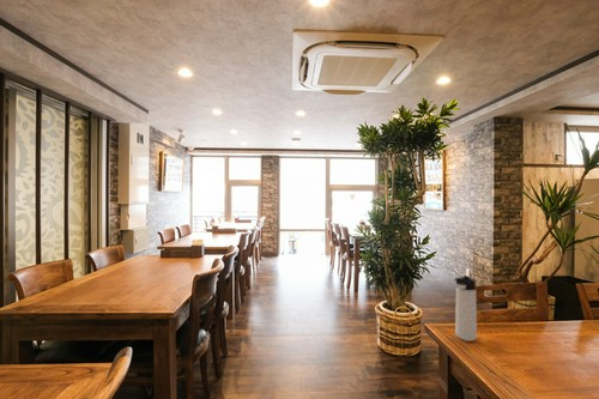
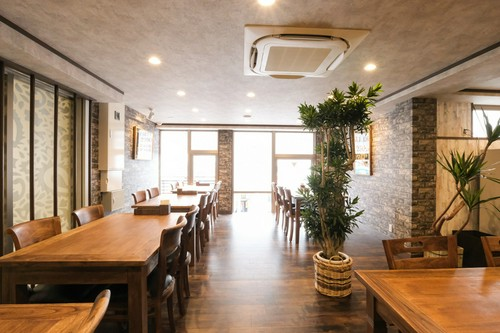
- thermos bottle [454,274,478,343]
